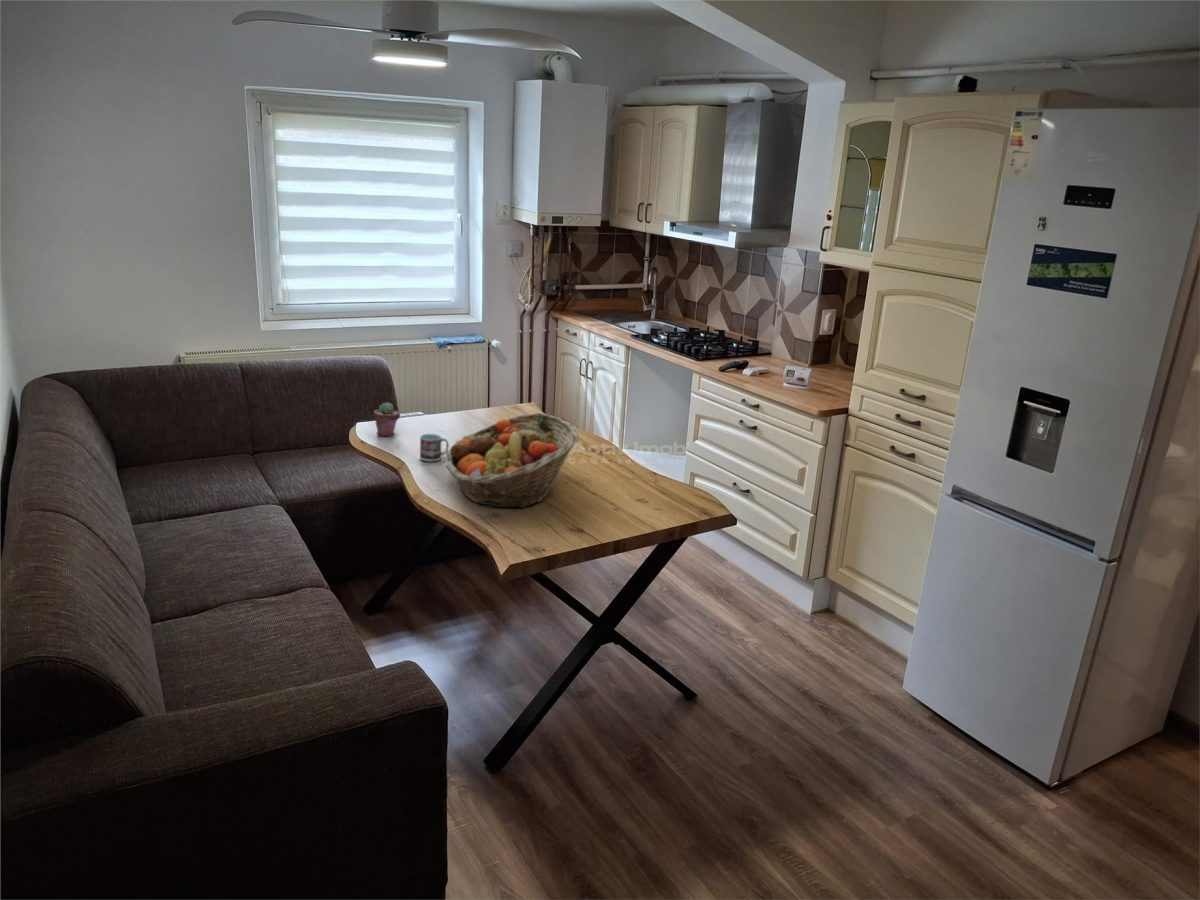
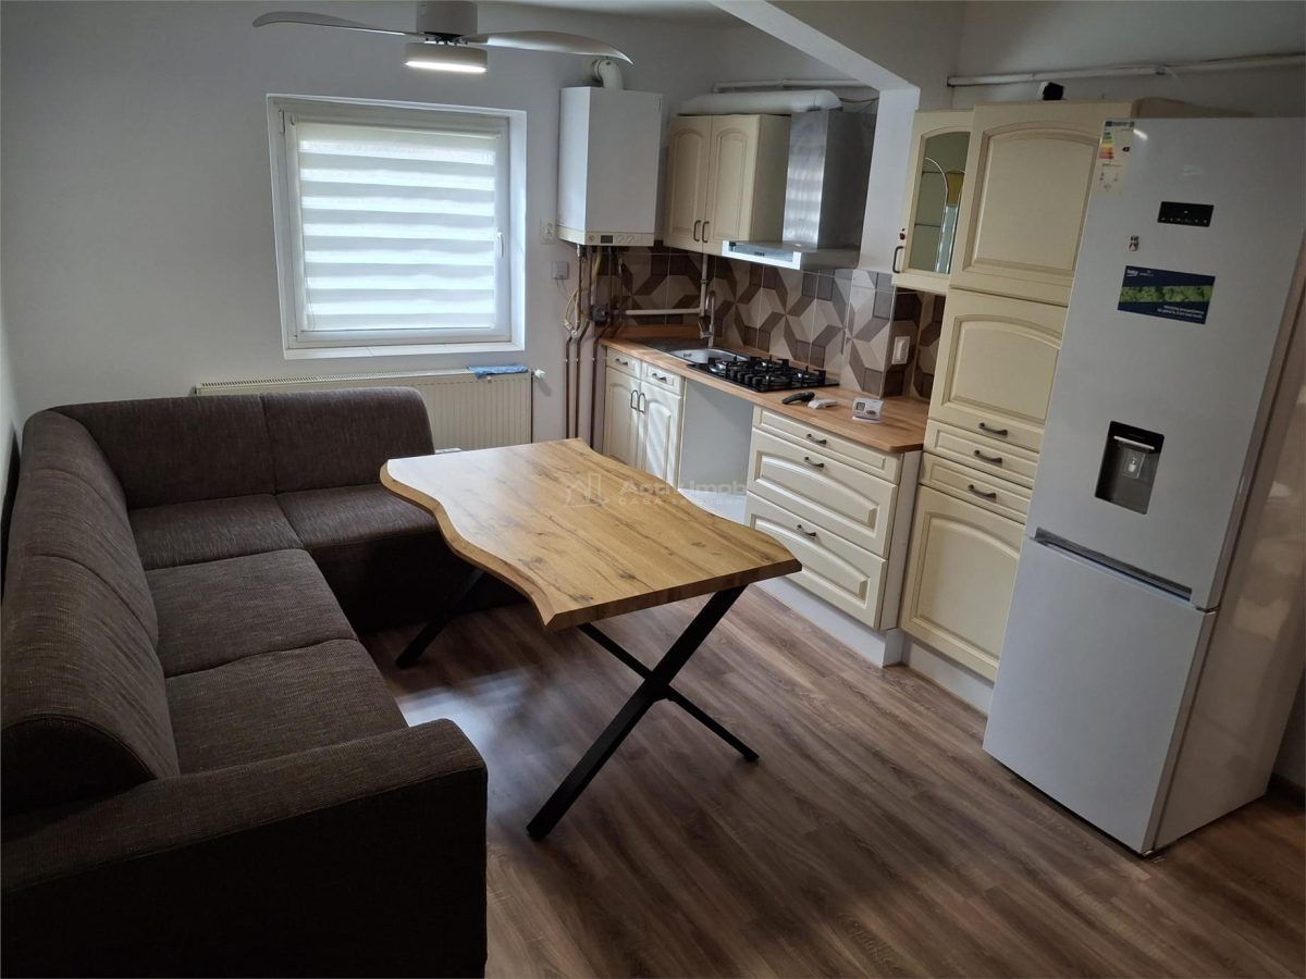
- fruit basket [444,412,580,509]
- potted succulent [373,401,400,437]
- cup [419,433,450,463]
